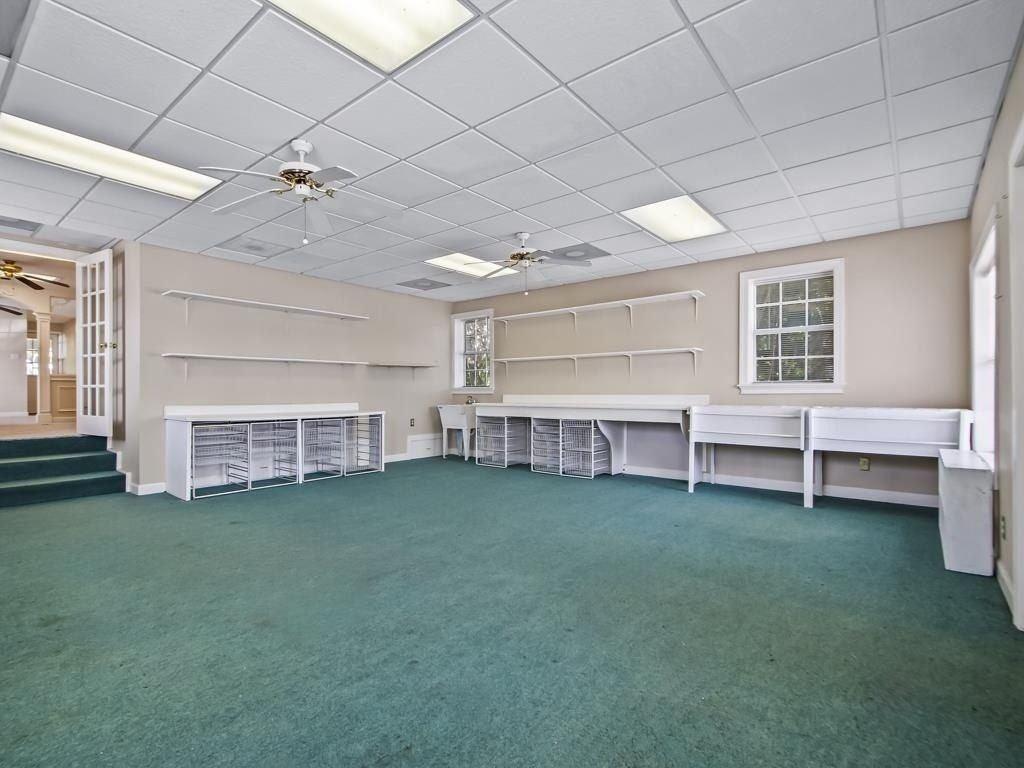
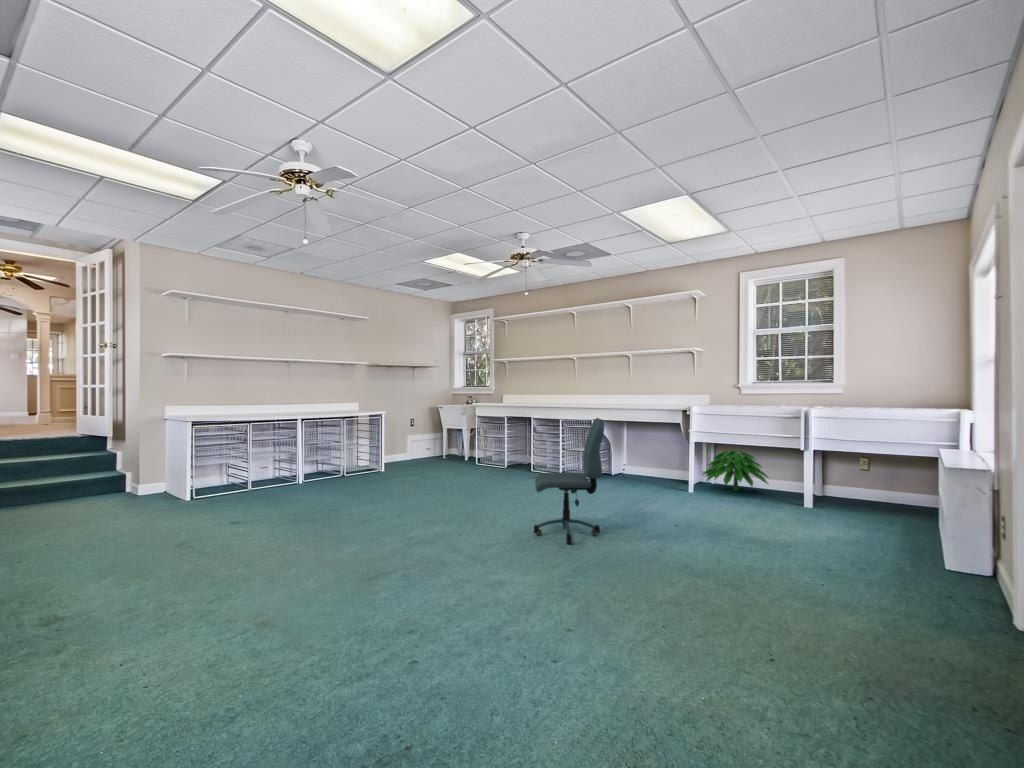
+ indoor plant [701,448,770,492]
+ office chair [533,417,605,545]
